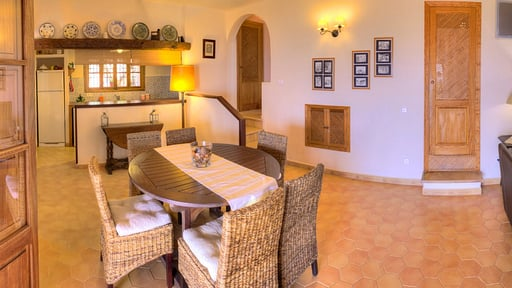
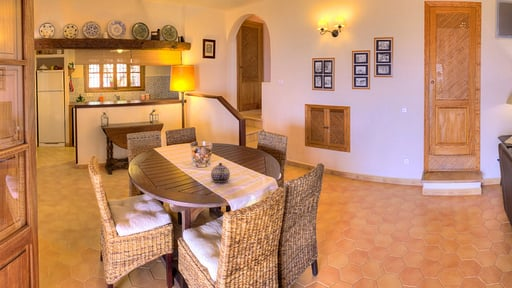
+ teapot [210,162,231,183]
